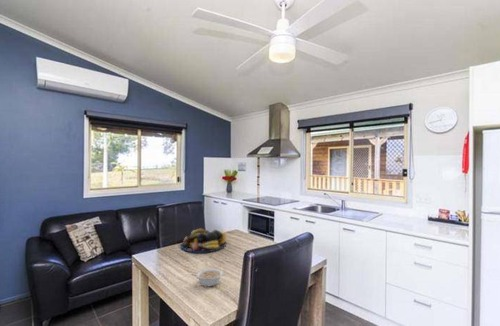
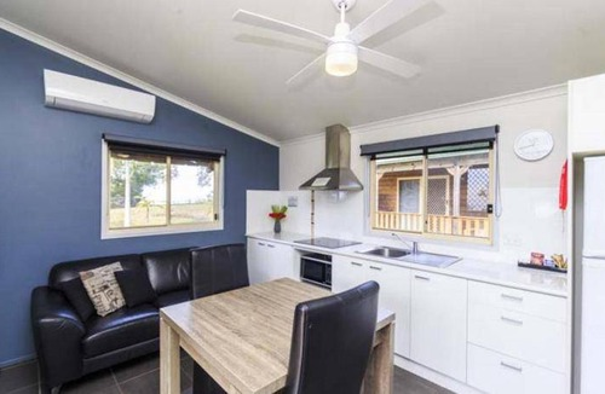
- fruit bowl [180,228,227,254]
- legume [195,268,227,287]
